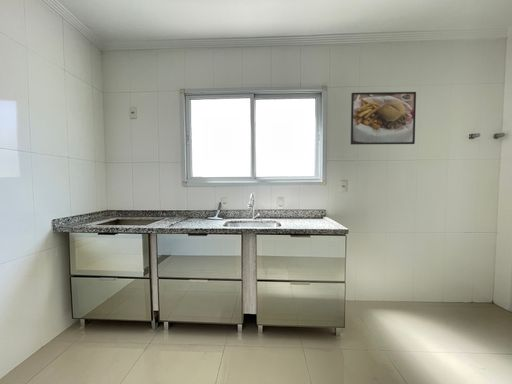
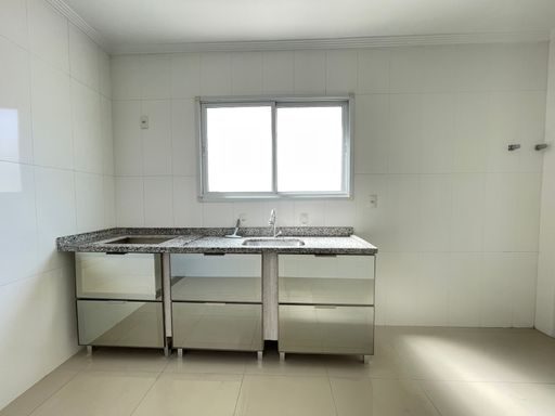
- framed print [350,91,417,146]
